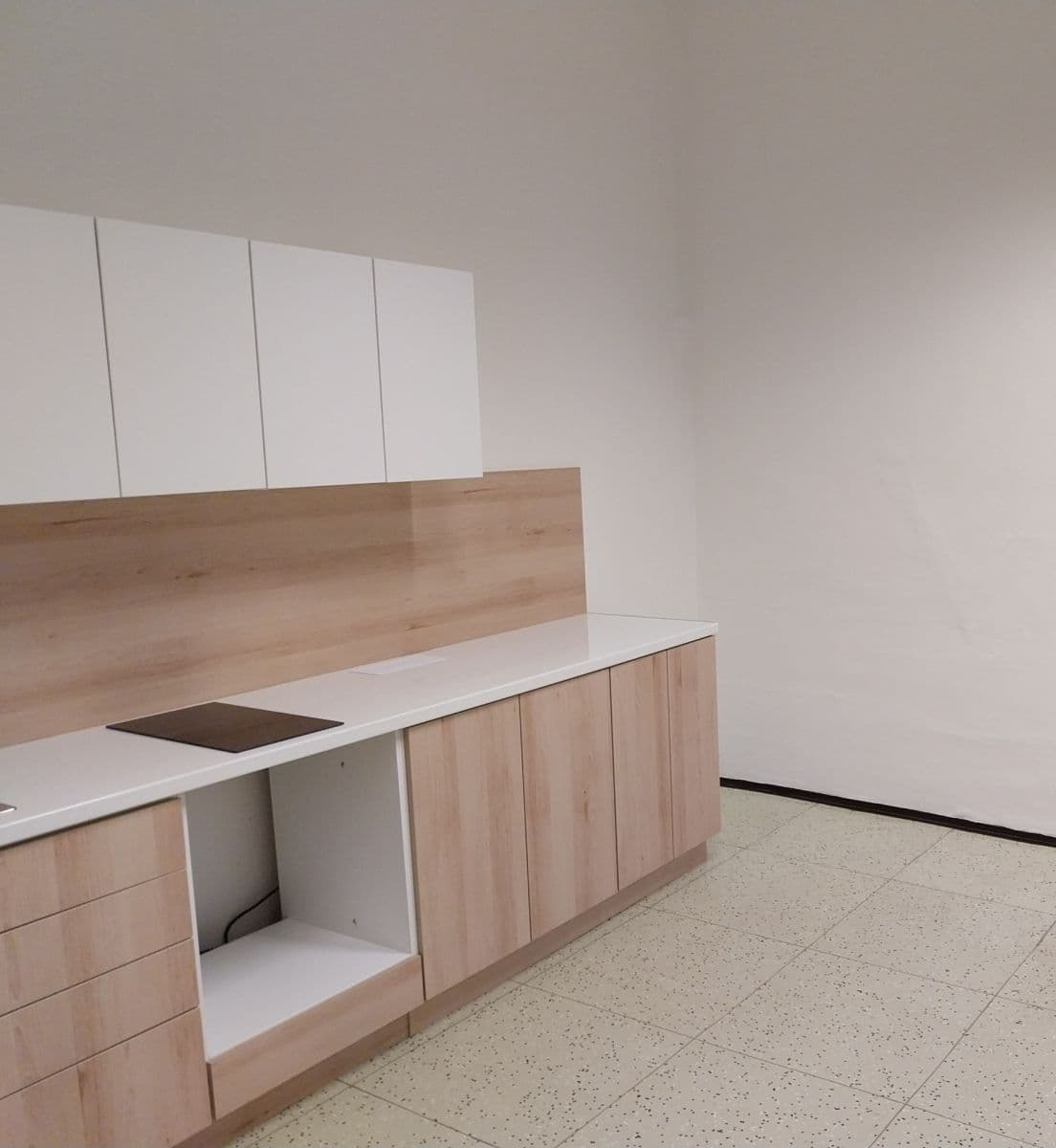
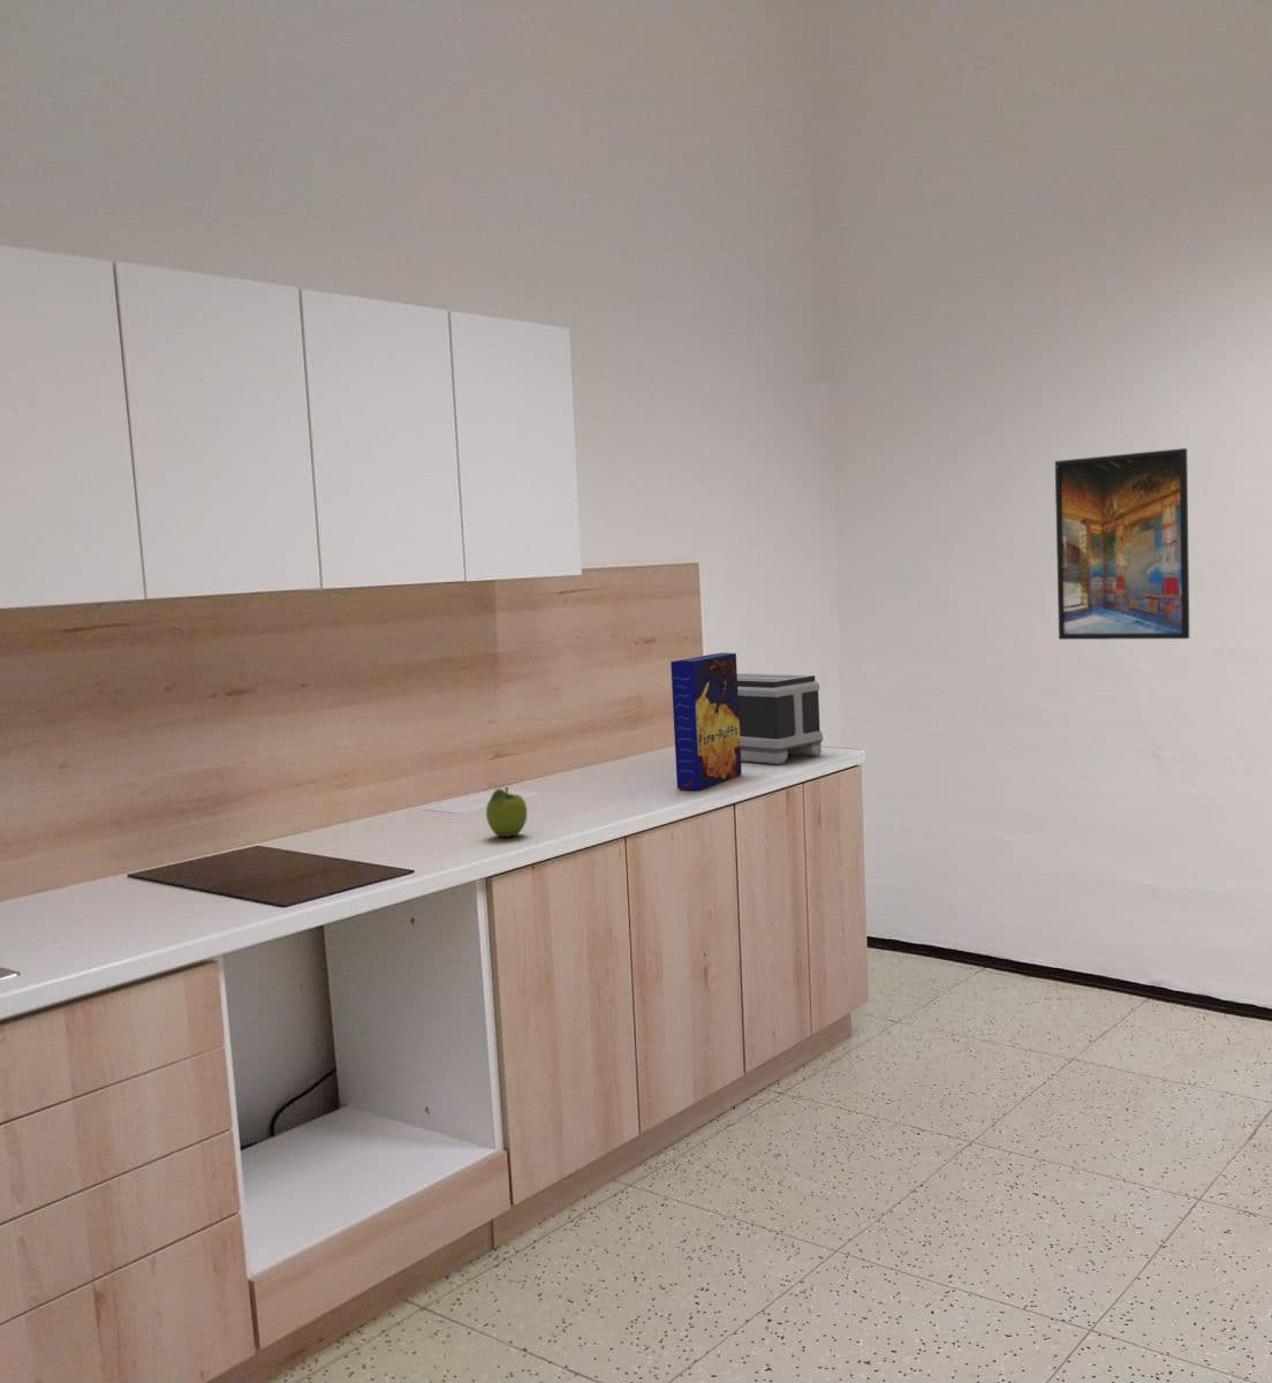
+ cereal box [670,652,743,790]
+ fruit [485,785,528,837]
+ toaster [737,672,824,765]
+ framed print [1054,447,1190,641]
